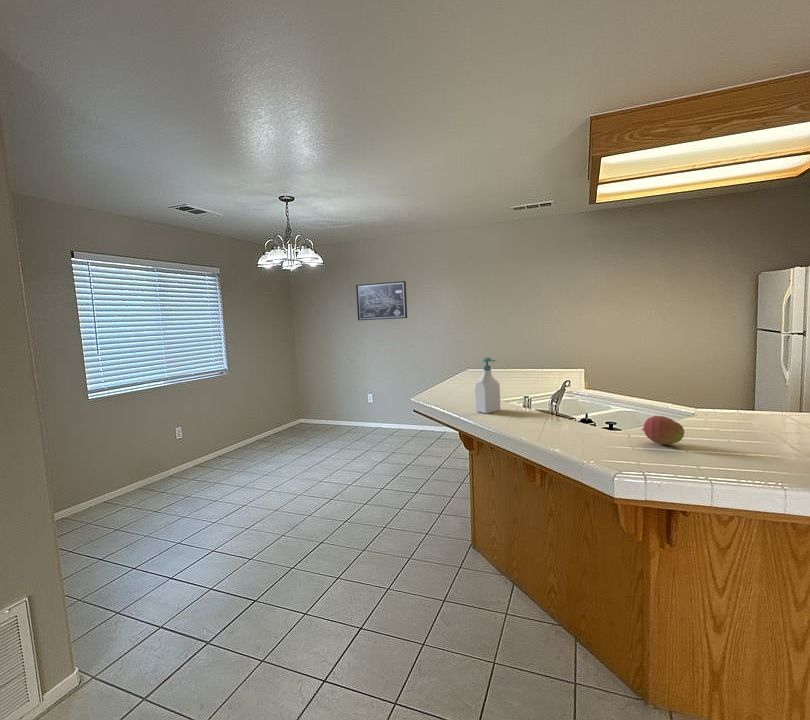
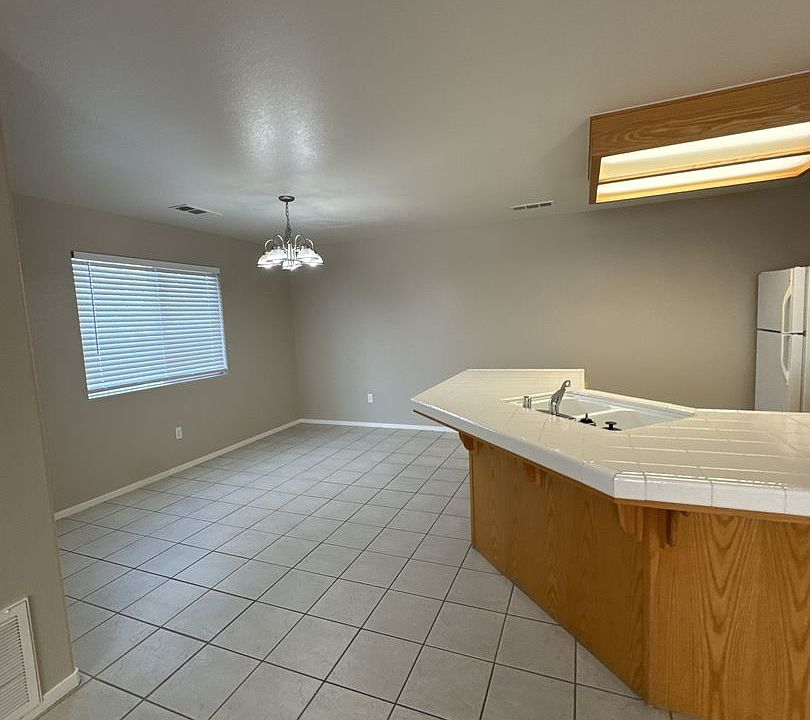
- wall art [355,280,408,321]
- soap bottle [474,356,501,414]
- fruit [641,415,686,445]
